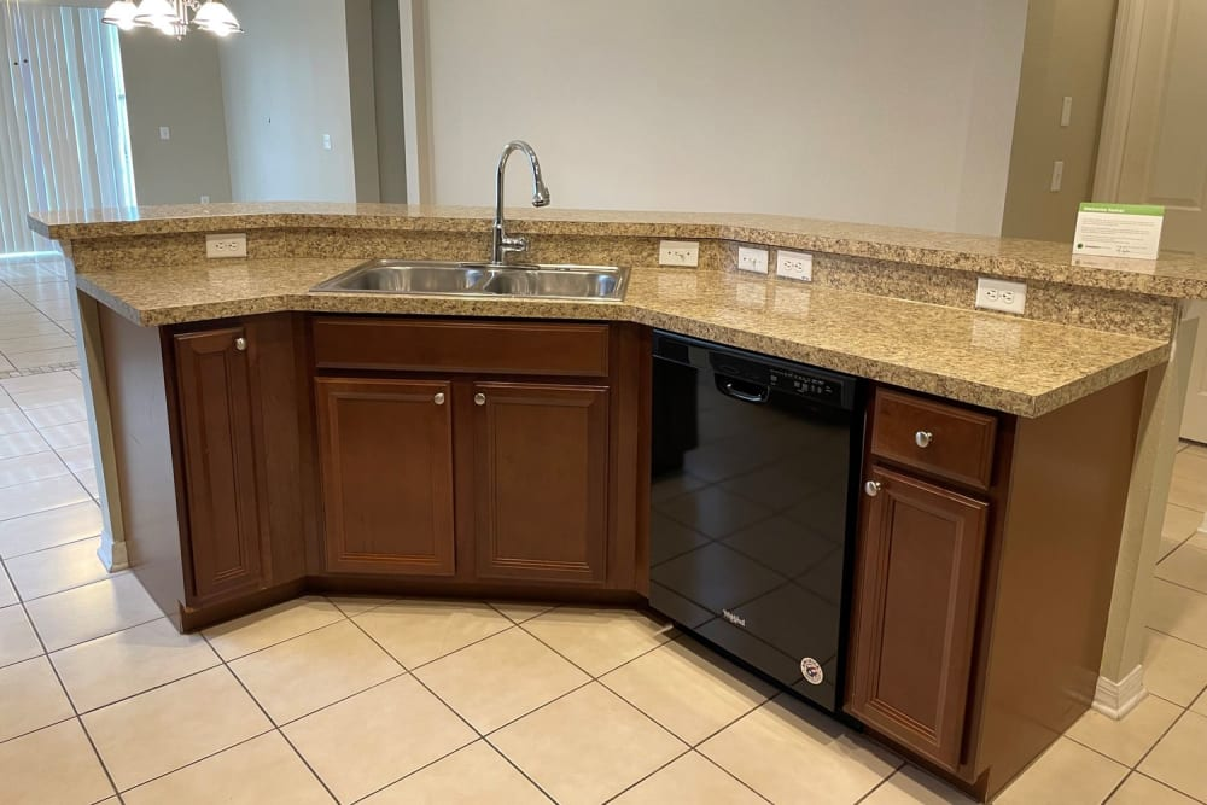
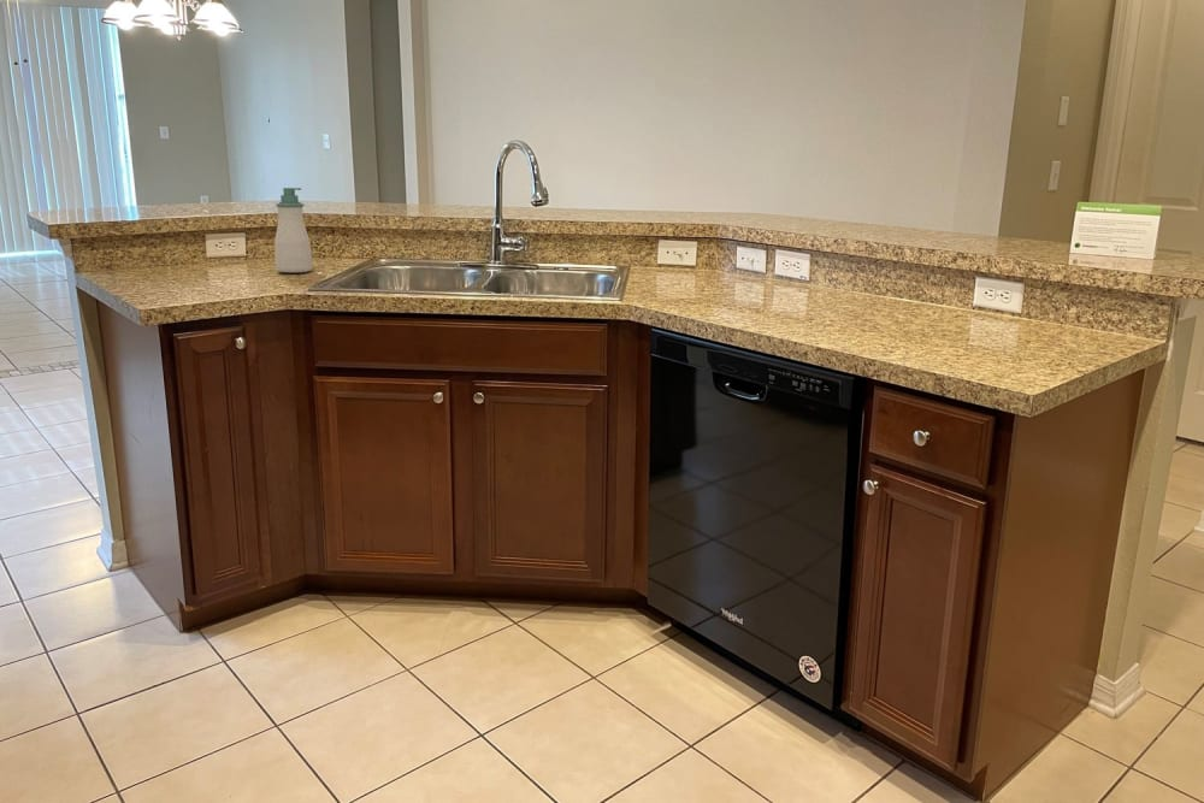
+ soap bottle [273,187,313,273]
